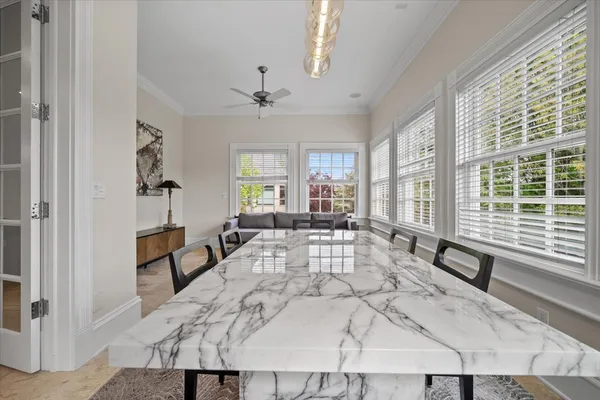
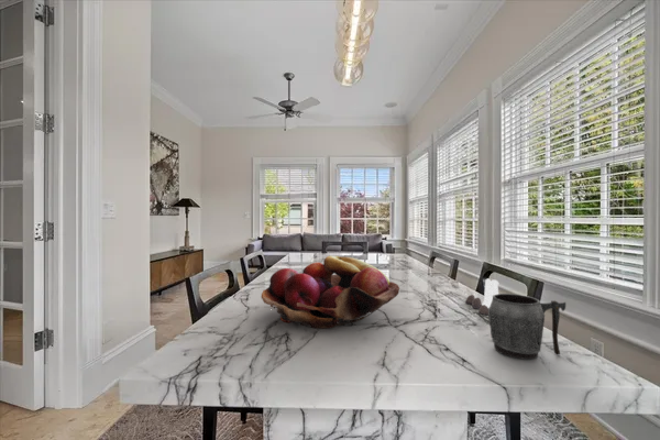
+ salt and pepper shaker set [464,277,499,316]
+ fruit basket [261,255,400,330]
+ mug [487,293,566,361]
